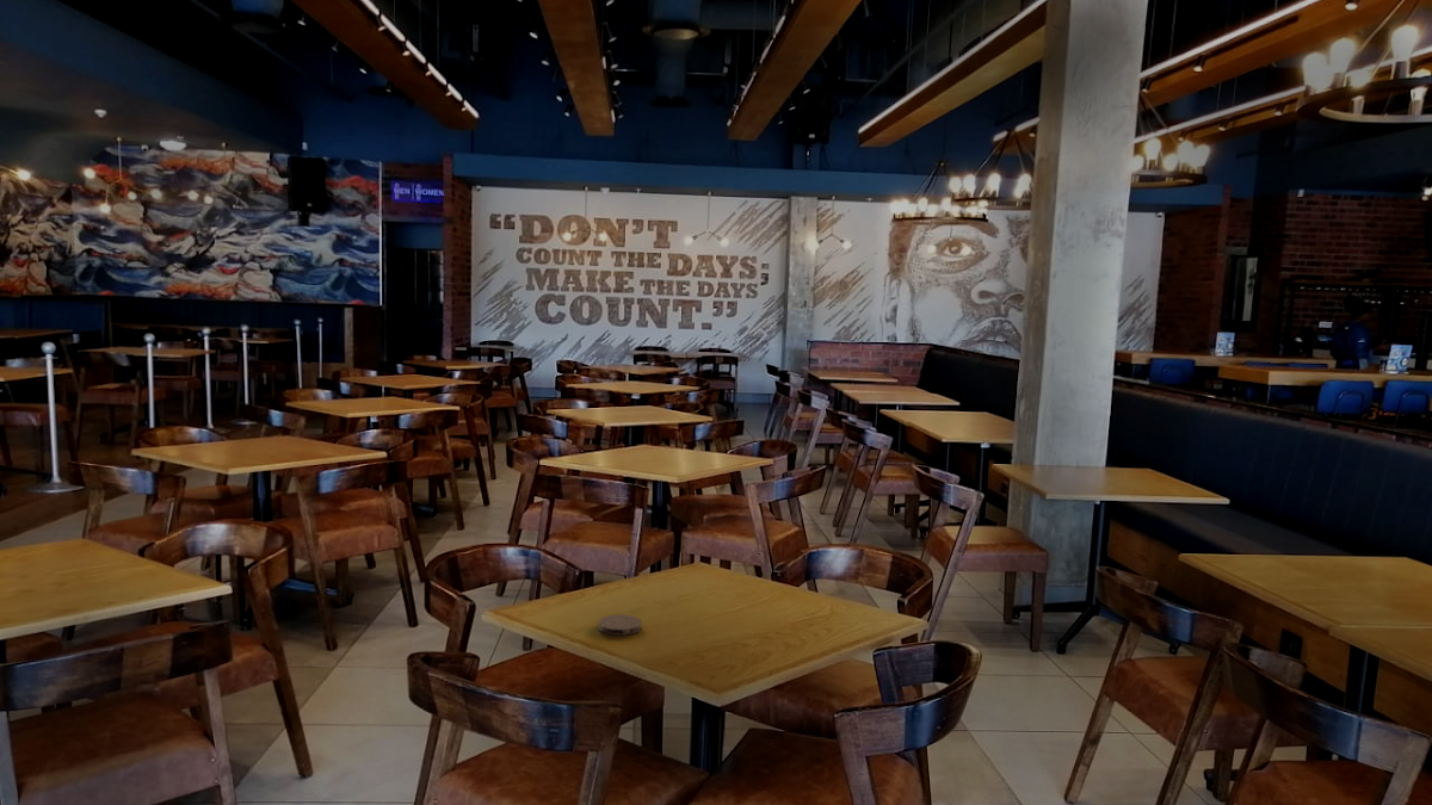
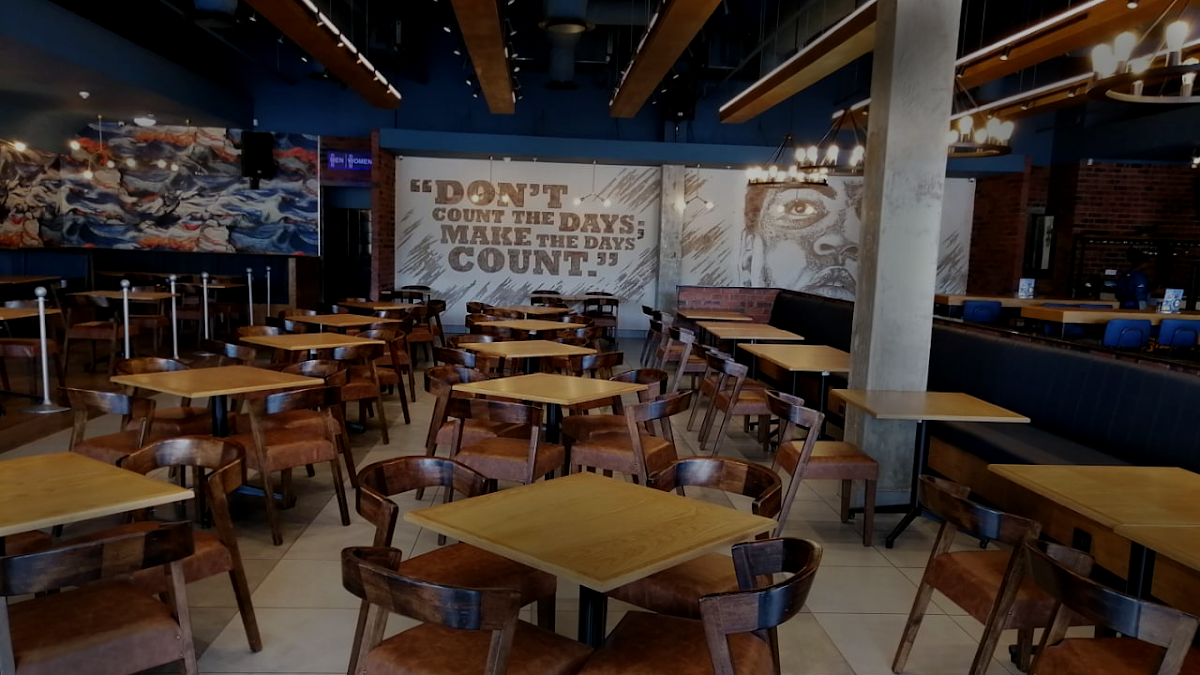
- coaster [597,613,643,637]
